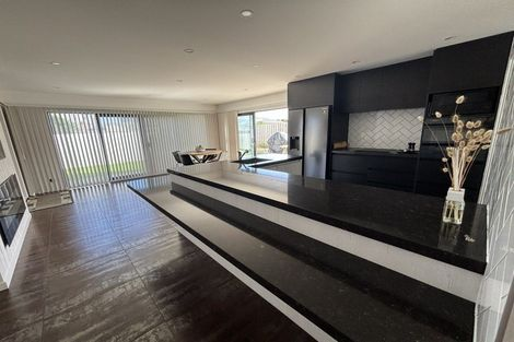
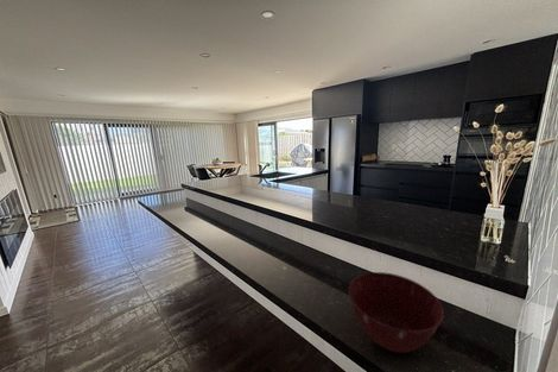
+ mixing bowl [348,271,445,354]
